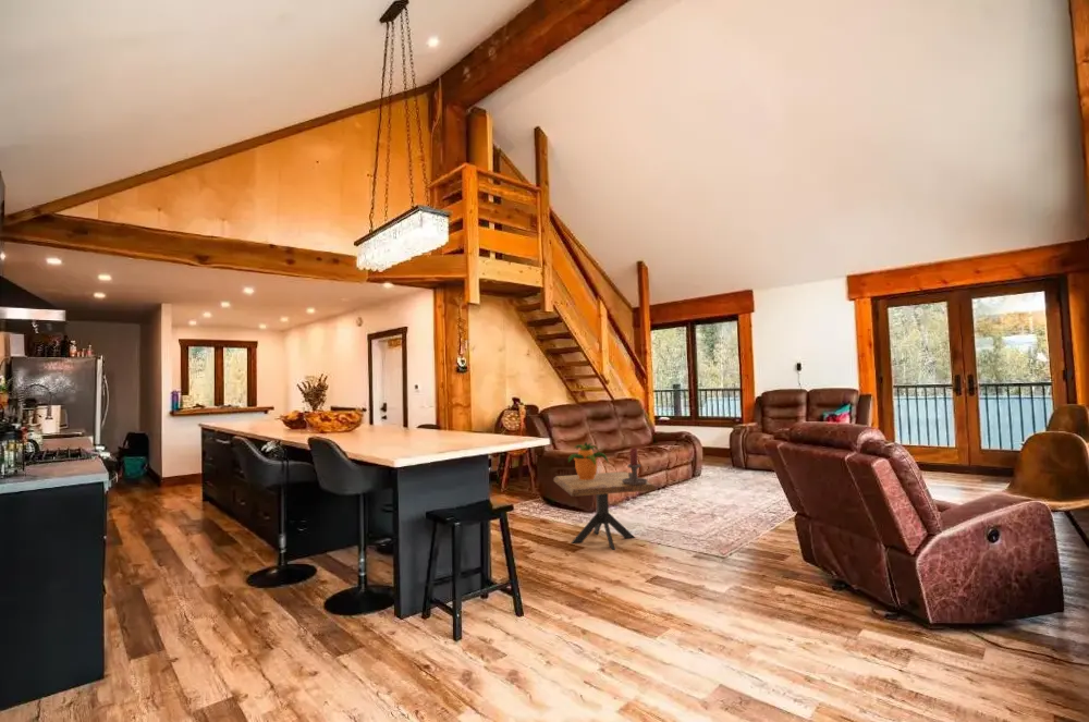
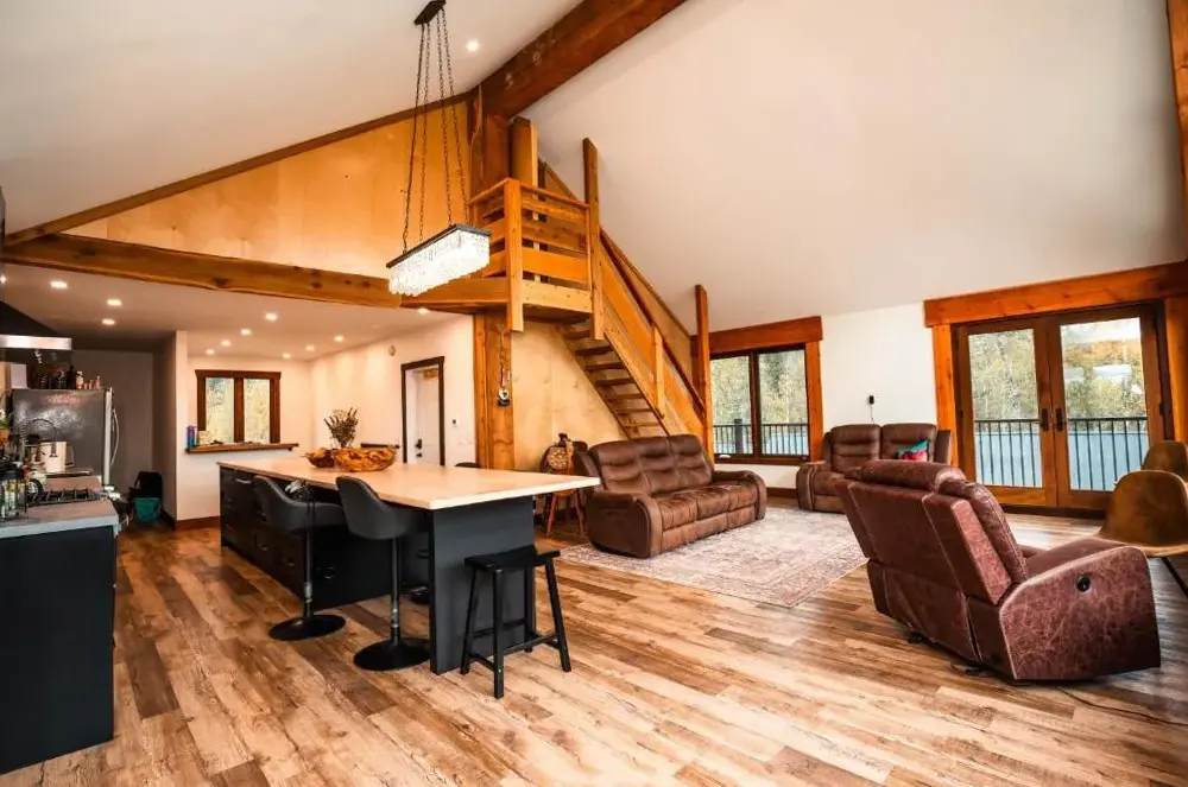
- candle holder [622,446,648,485]
- side table [552,470,657,551]
- potted plant [566,441,610,480]
